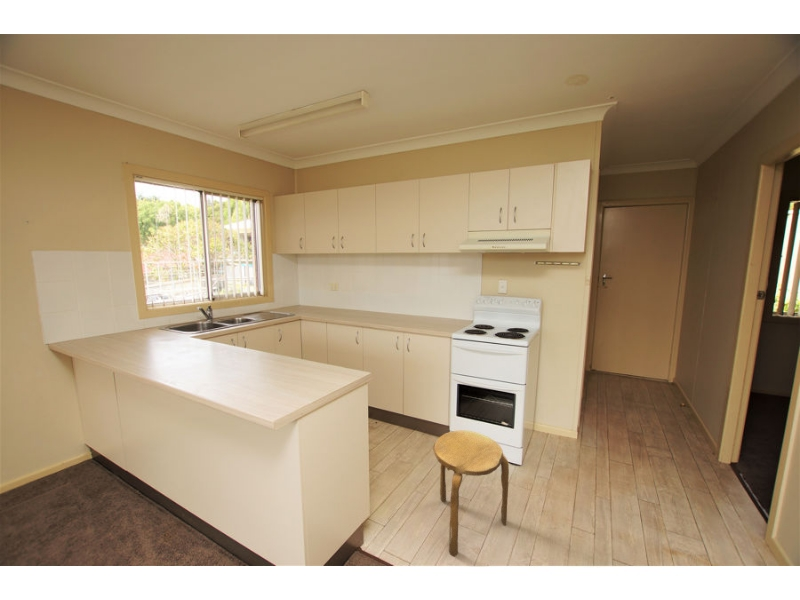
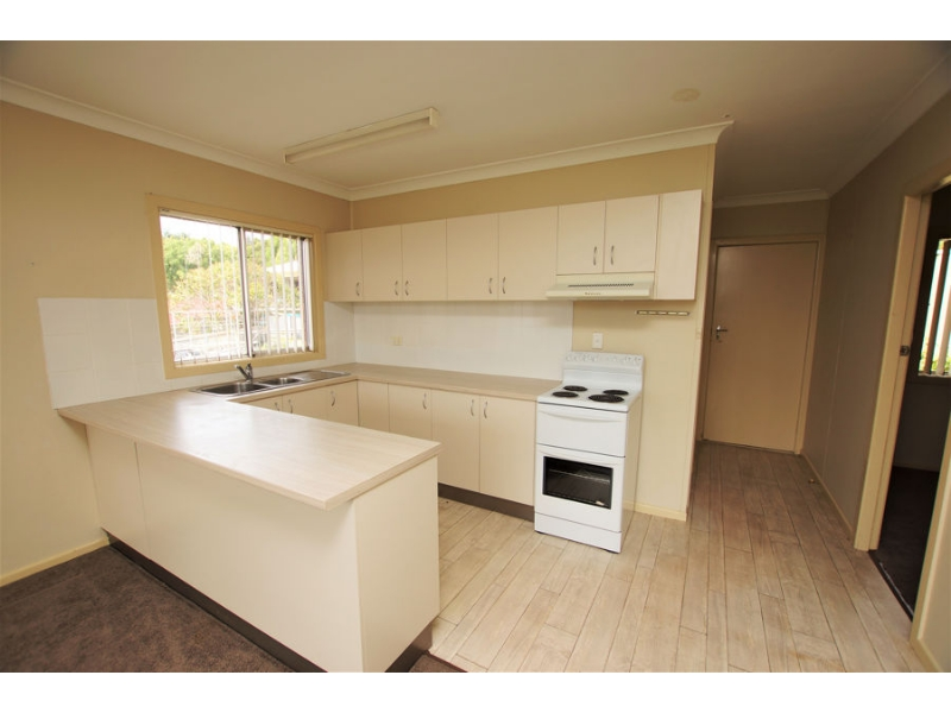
- stool [432,430,510,558]
